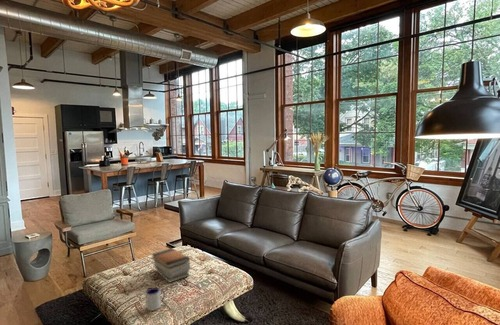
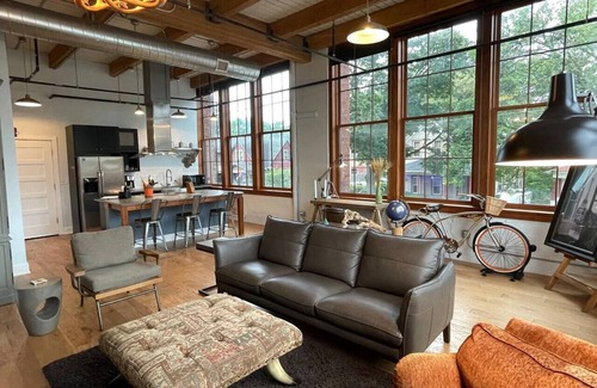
- mug [145,287,166,312]
- book stack [150,247,192,284]
